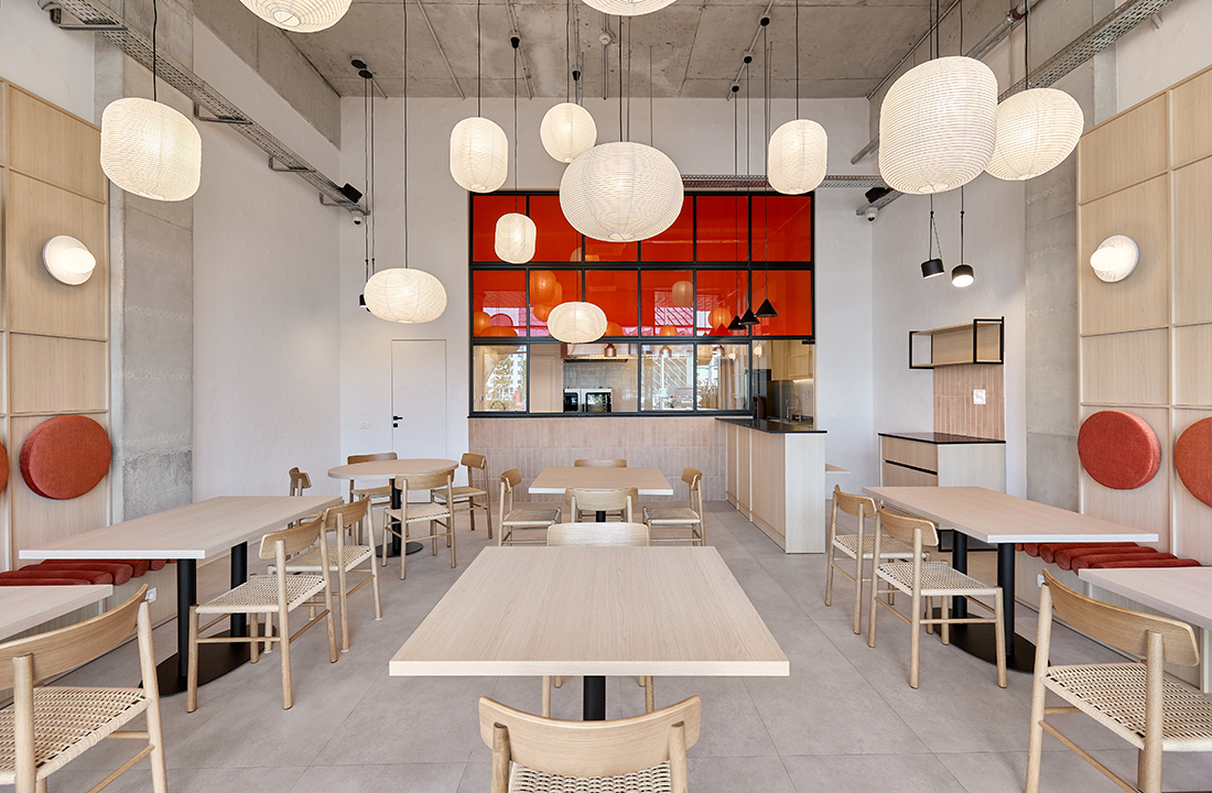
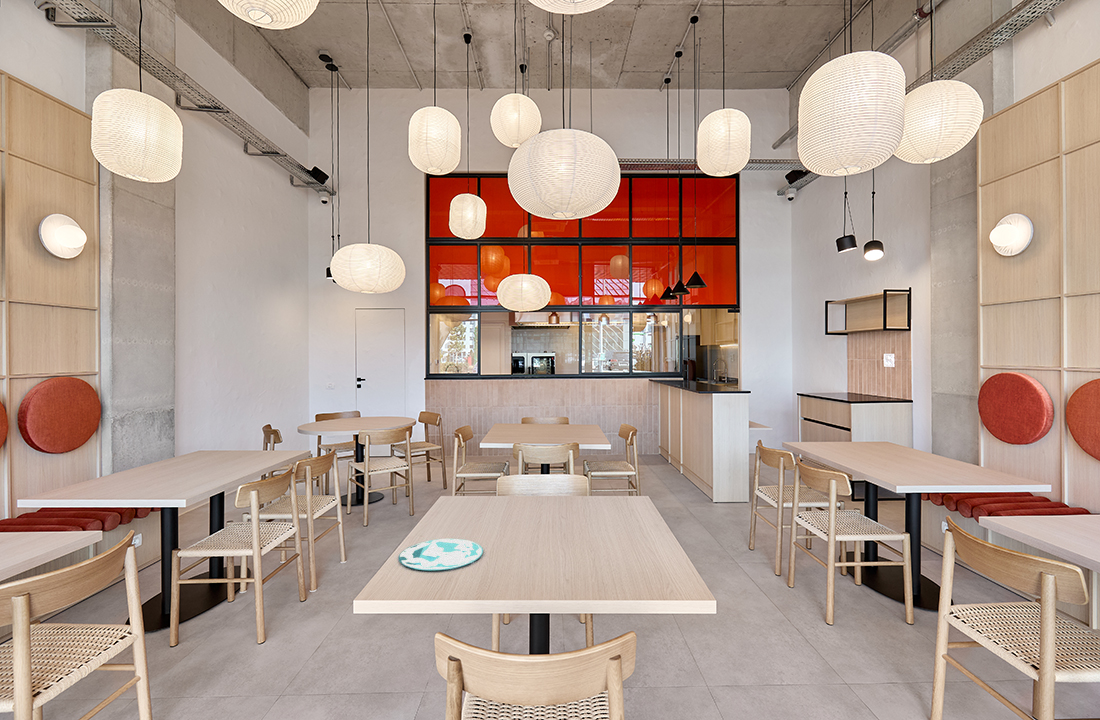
+ plate [398,538,484,571]
